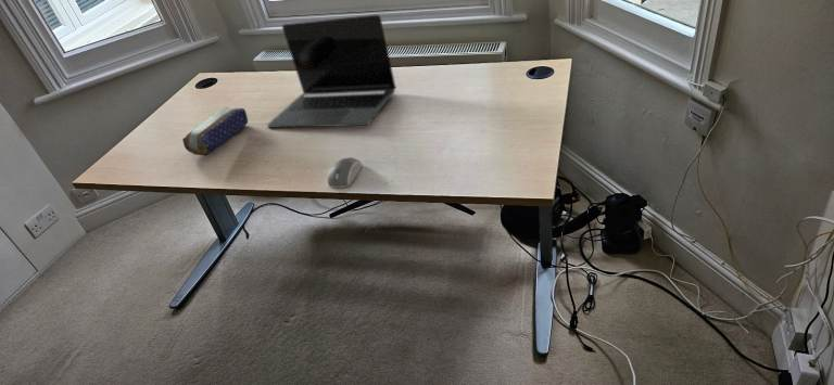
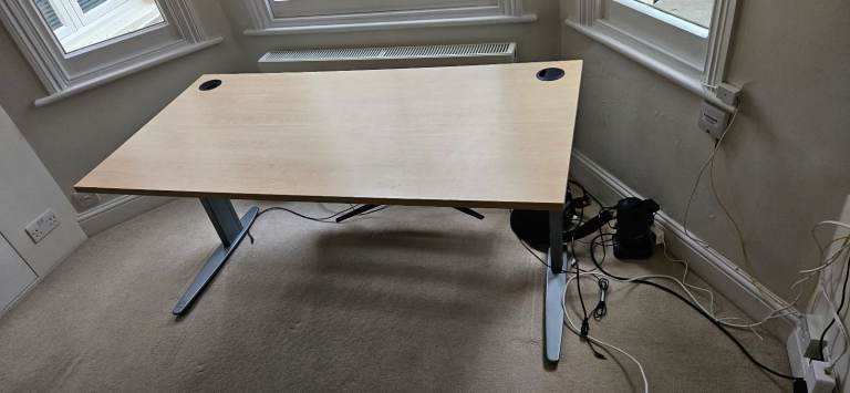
- pencil case [181,106,249,156]
- computer mouse [326,156,364,189]
- laptop [266,14,396,129]
